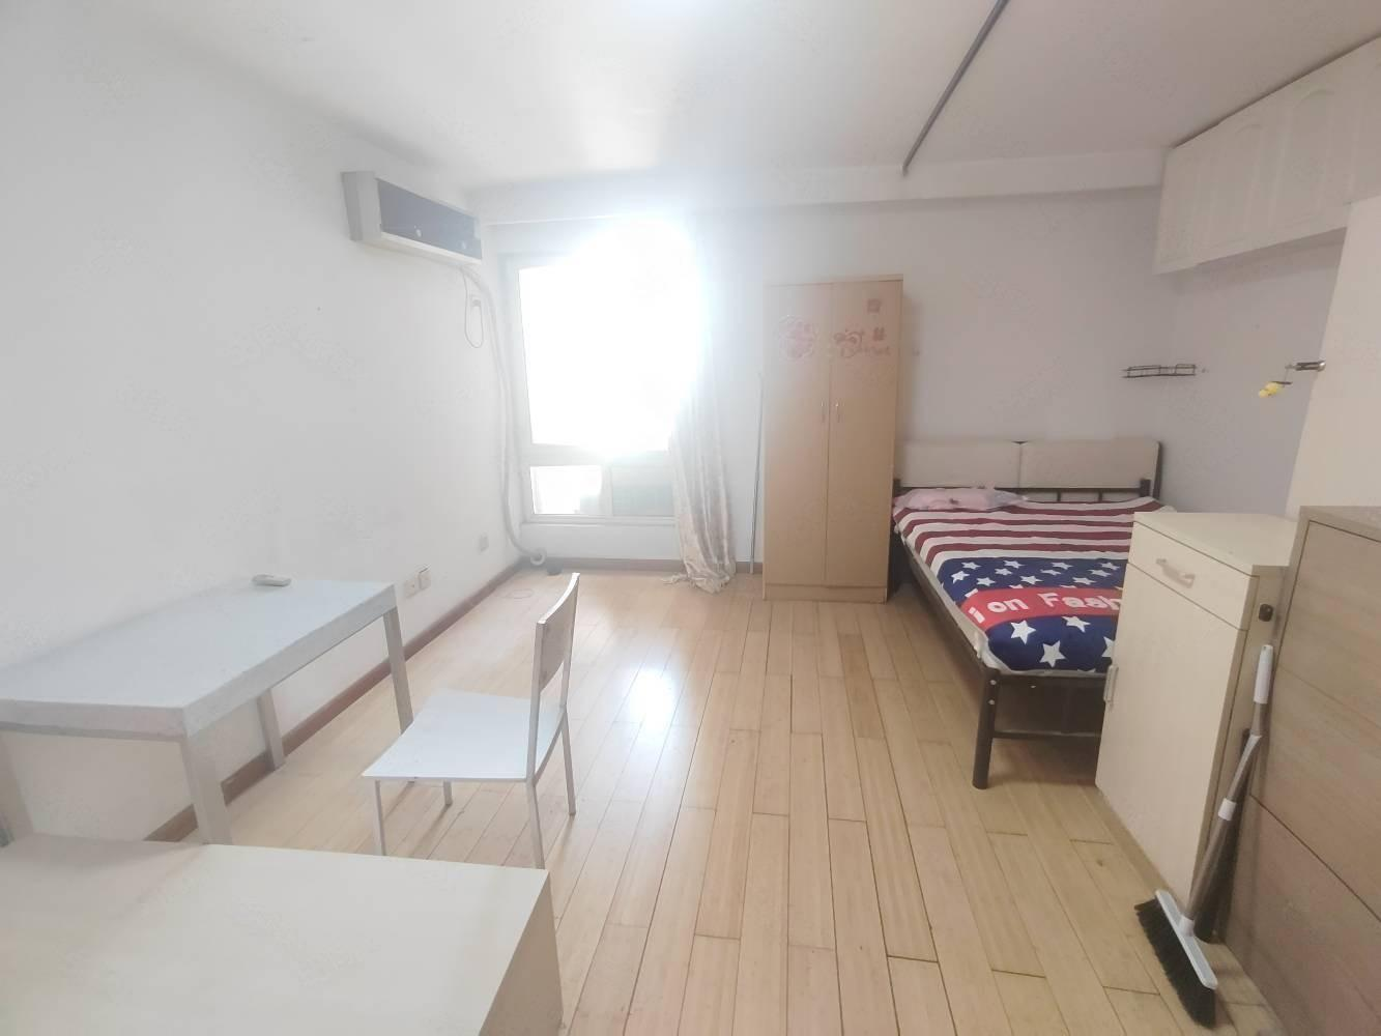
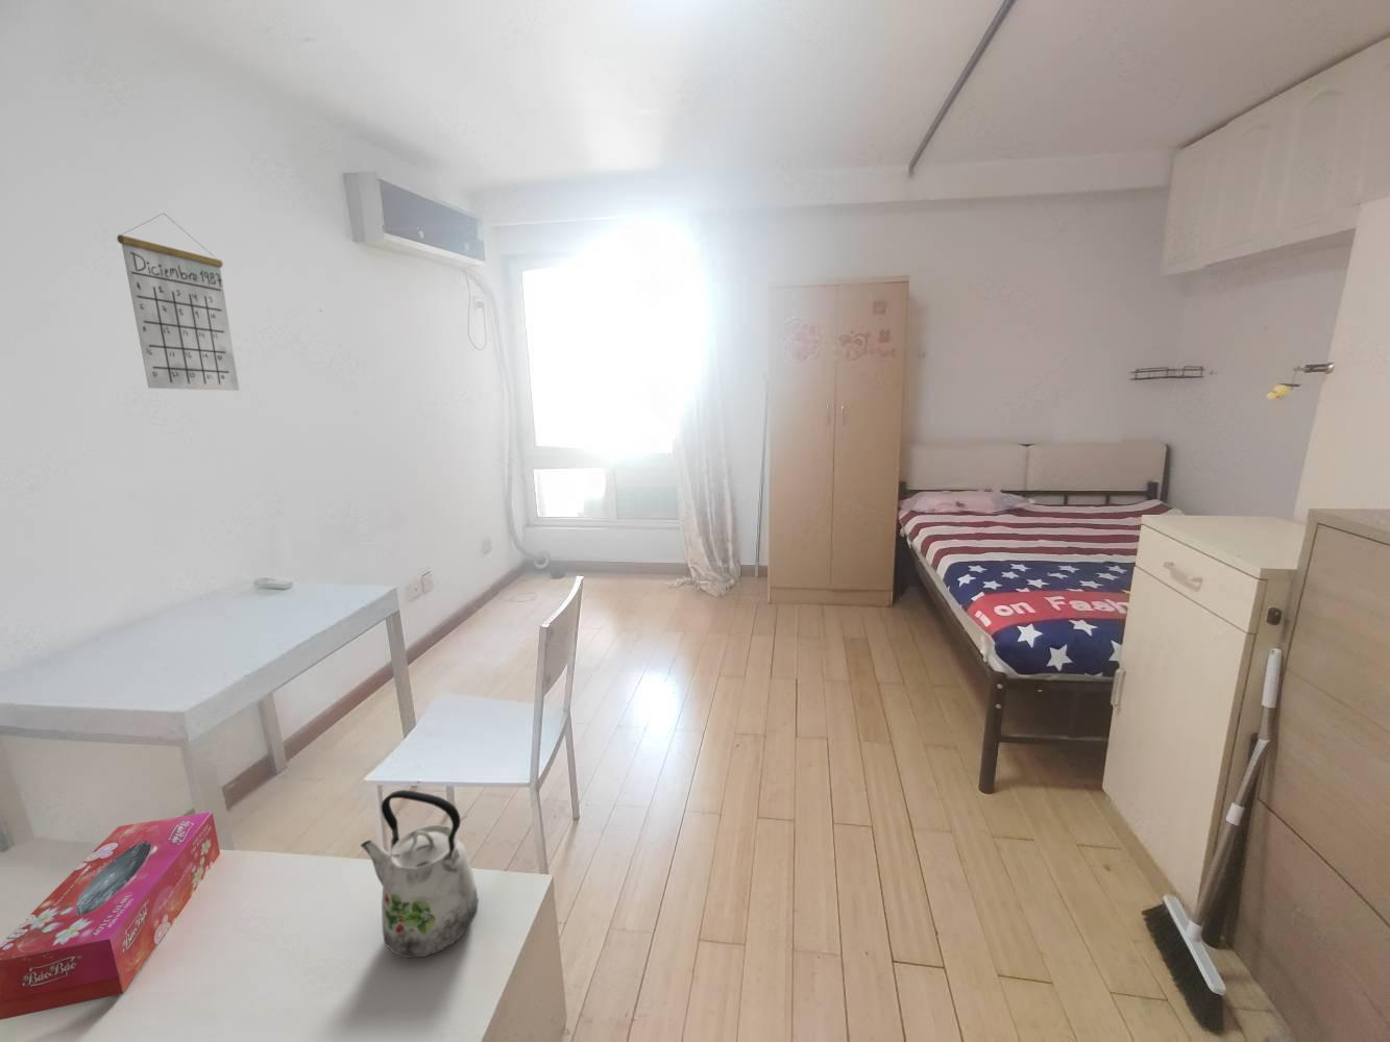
+ calendar [116,212,240,392]
+ tissue box [0,811,221,1021]
+ kettle [359,789,480,959]
